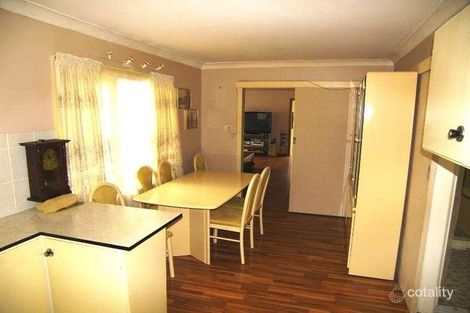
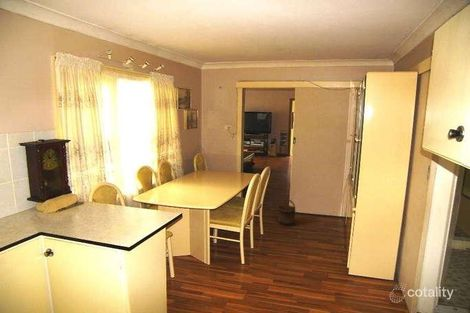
+ bucket [277,198,296,227]
